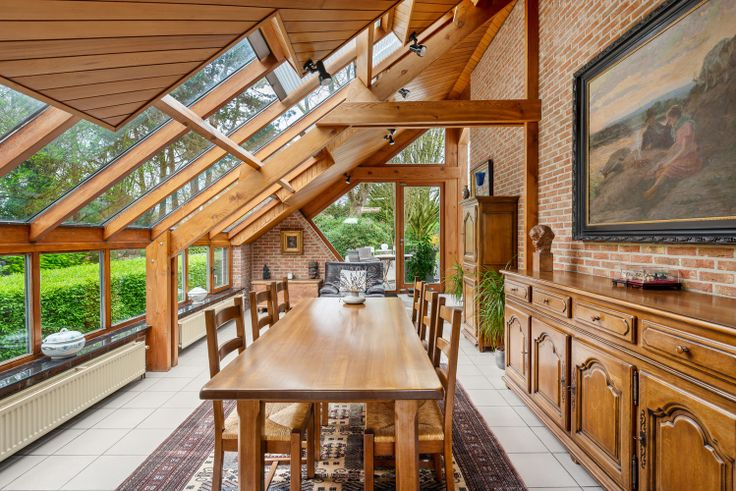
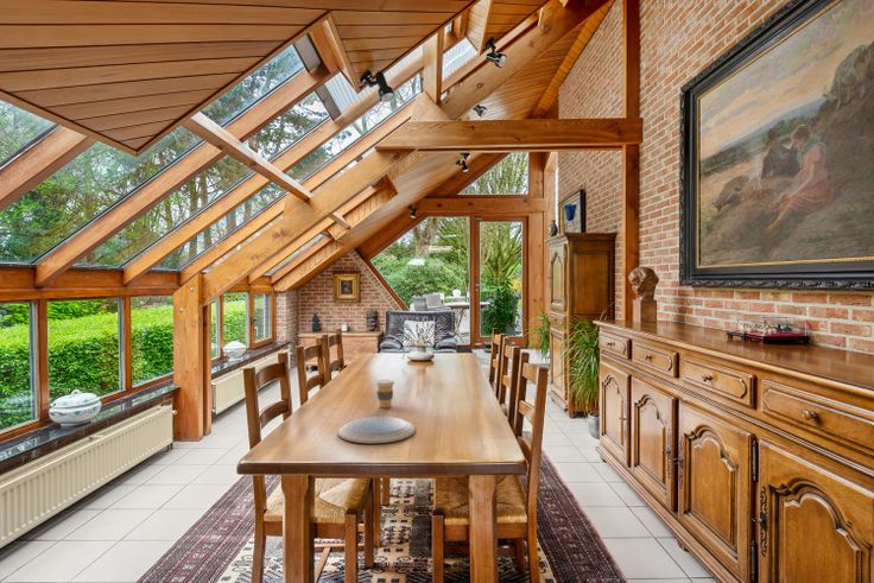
+ plate [337,416,417,444]
+ coffee cup [374,379,395,408]
